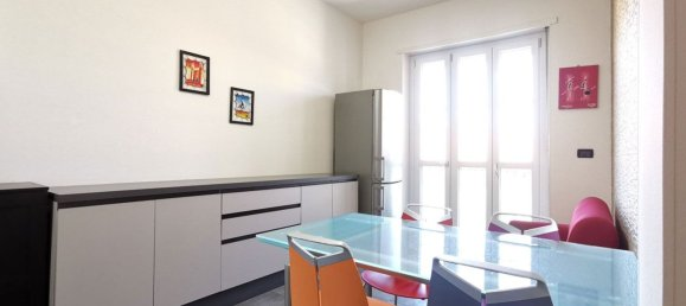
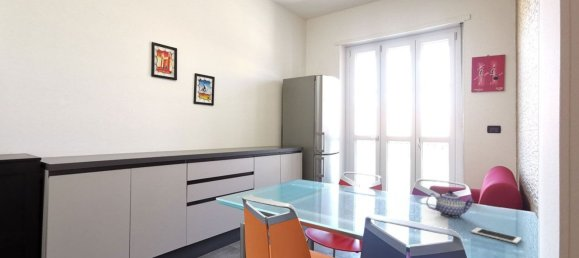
+ teapot [425,189,475,219]
+ cell phone [470,227,522,245]
